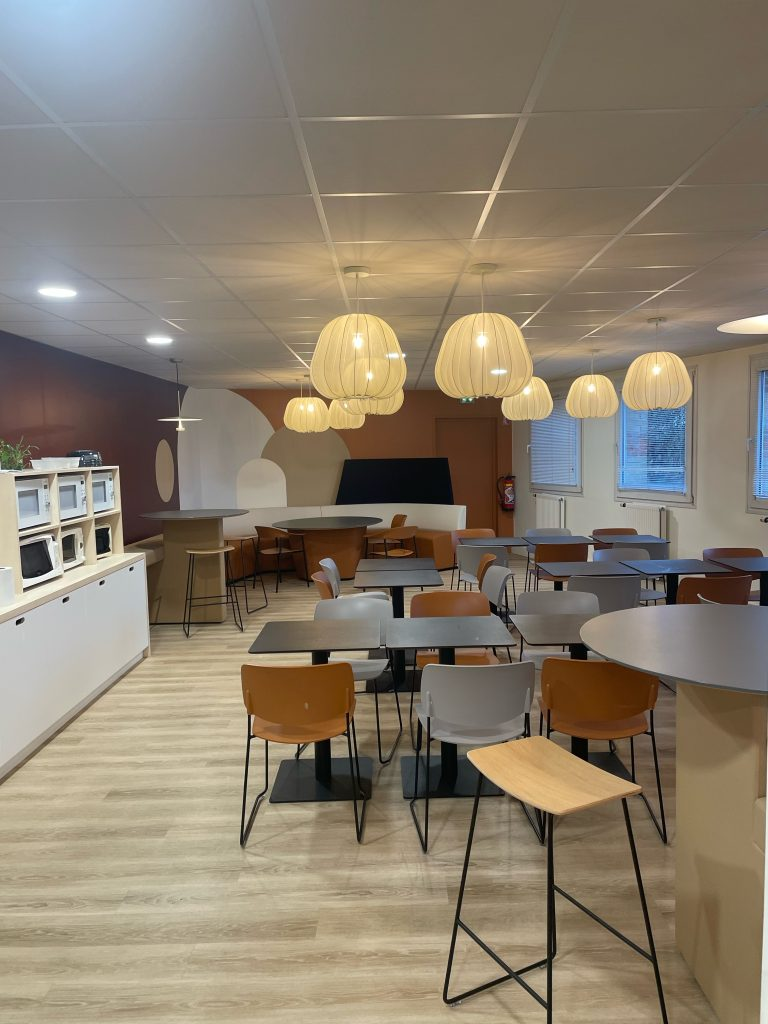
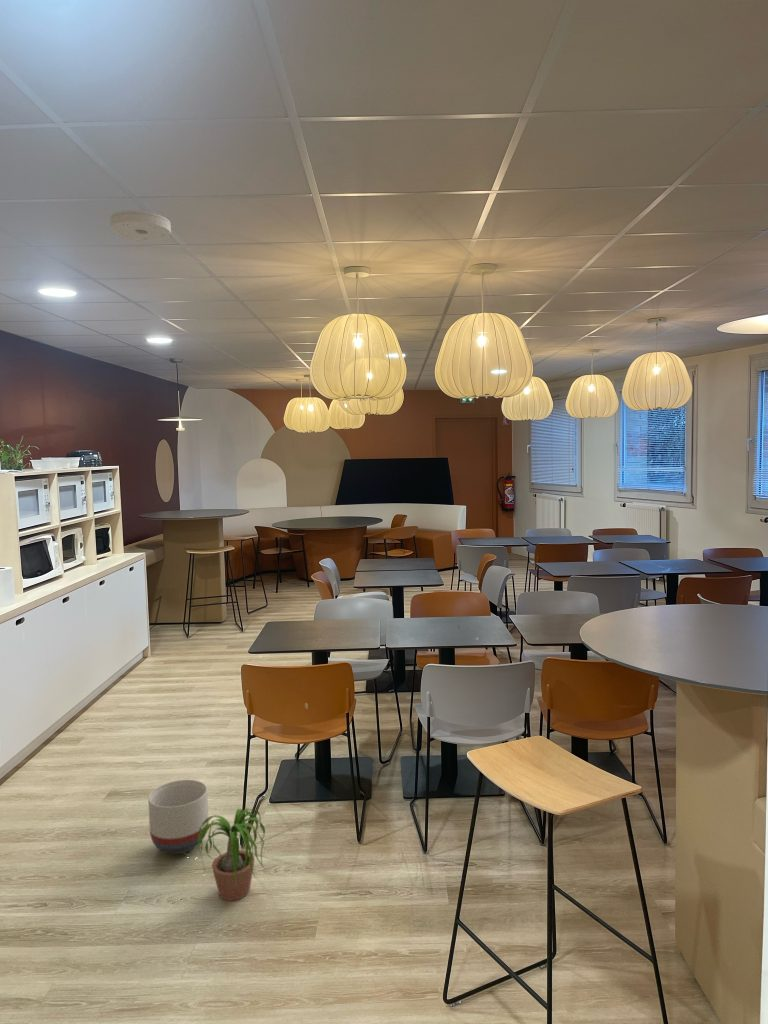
+ smoke detector [109,209,172,242]
+ planter [148,779,209,855]
+ potted plant [183,808,274,902]
